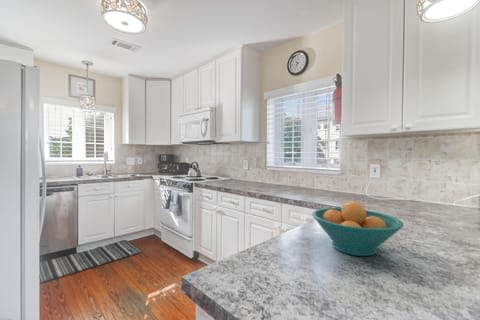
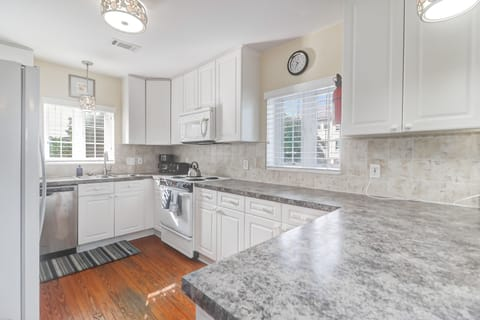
- fruit bowl [311,201,405,257]
